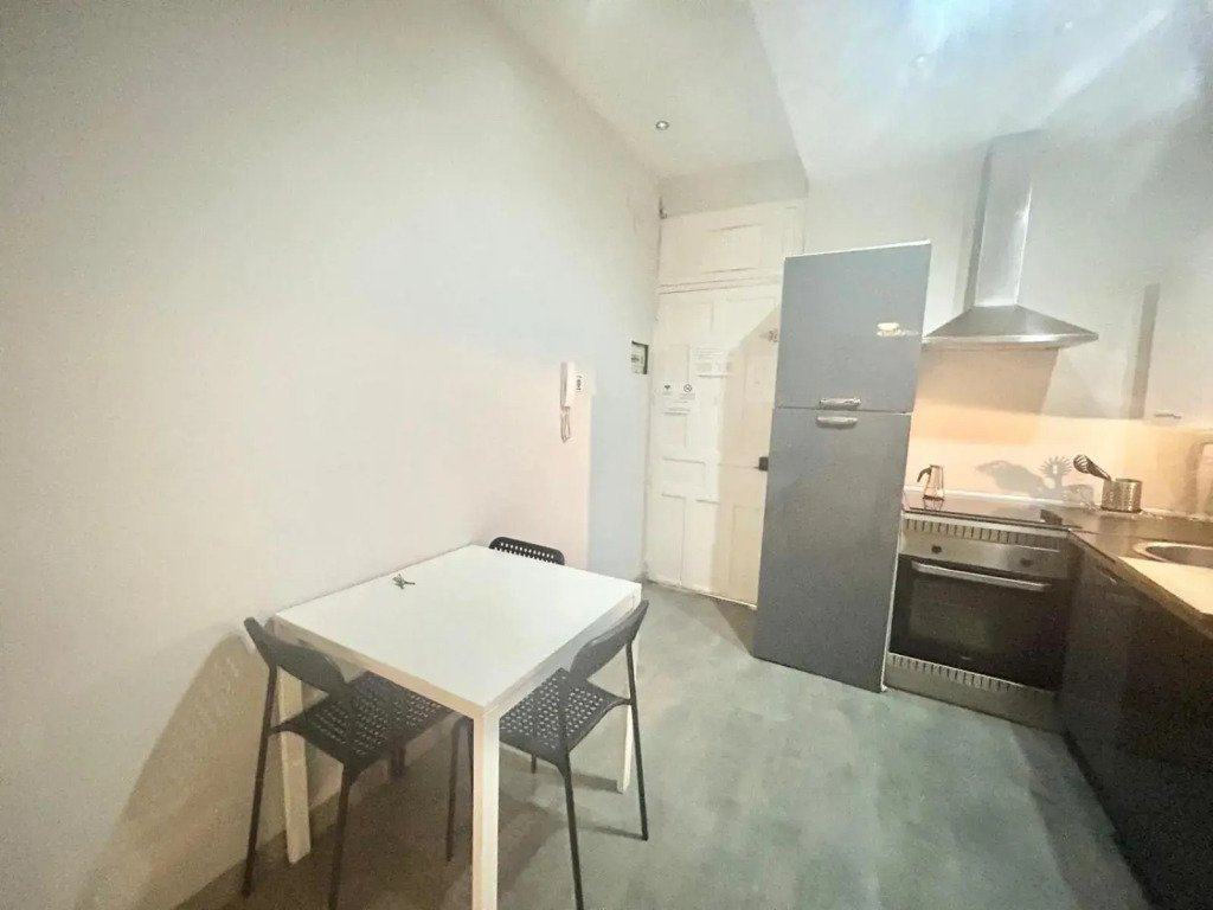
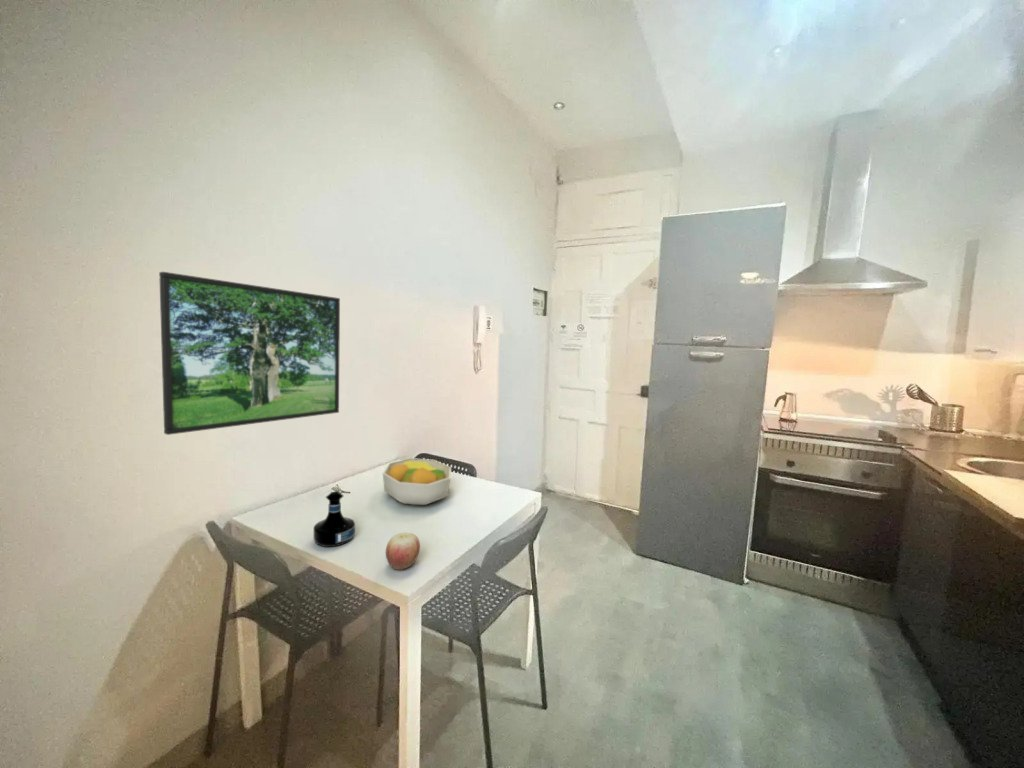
+ fruit bowl [382,457,452,506]
+ tequila bottle [312,491,356,548]
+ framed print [158,271,341,436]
+ apple [385,532,421,571]
